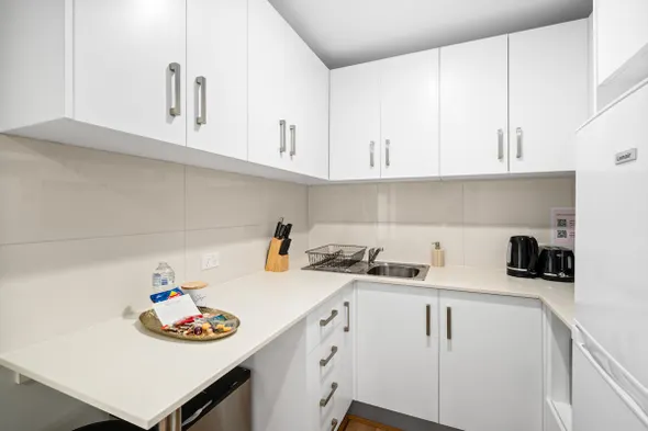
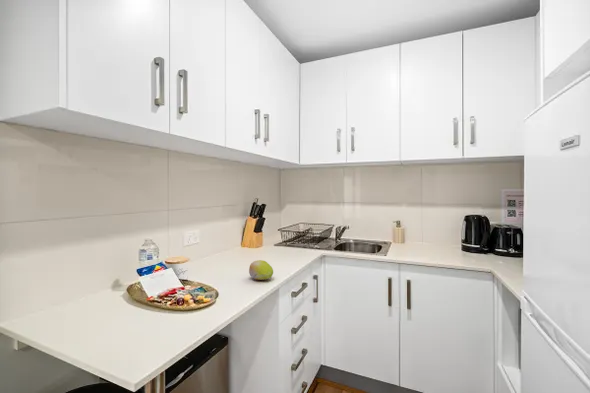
+ fruit [248,259,274,281]
